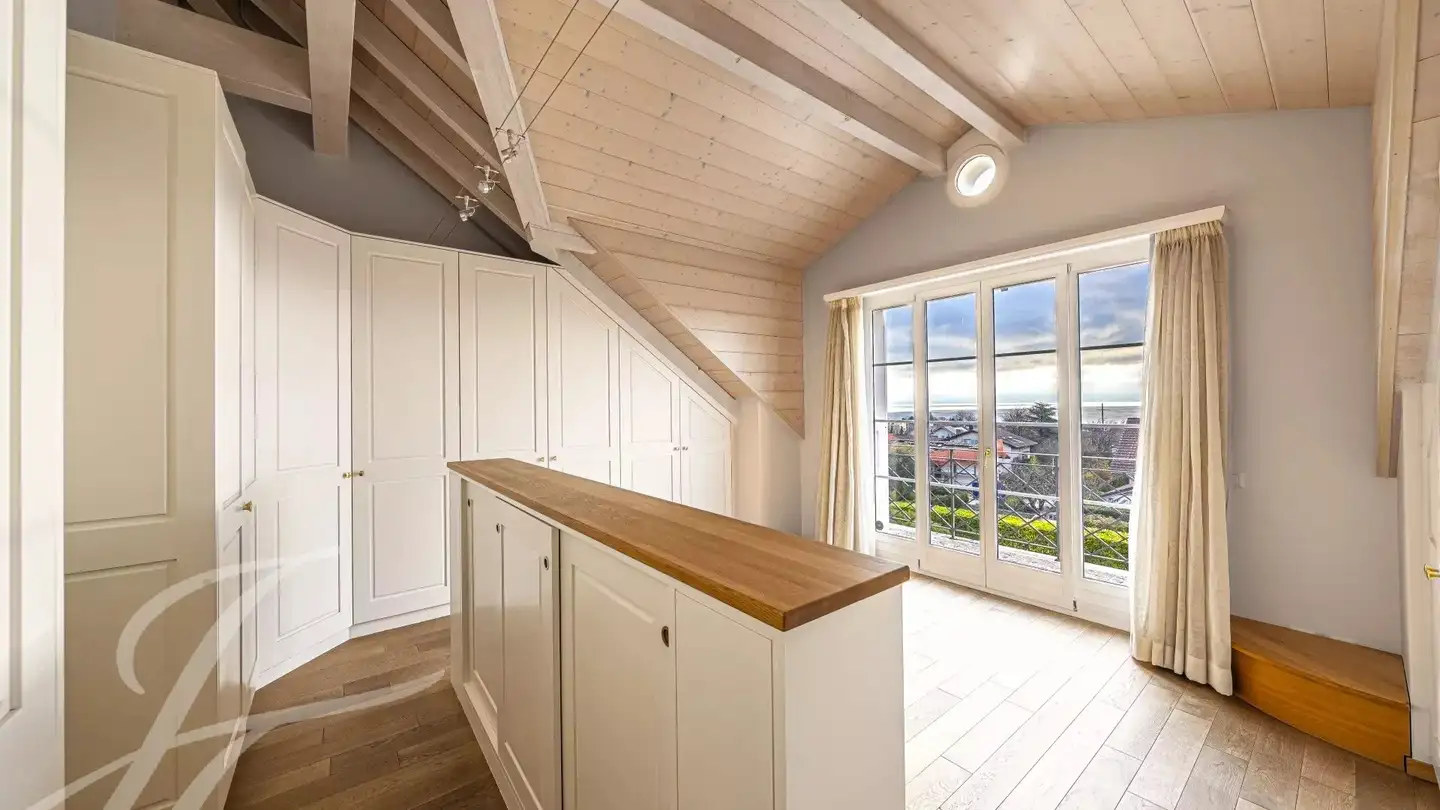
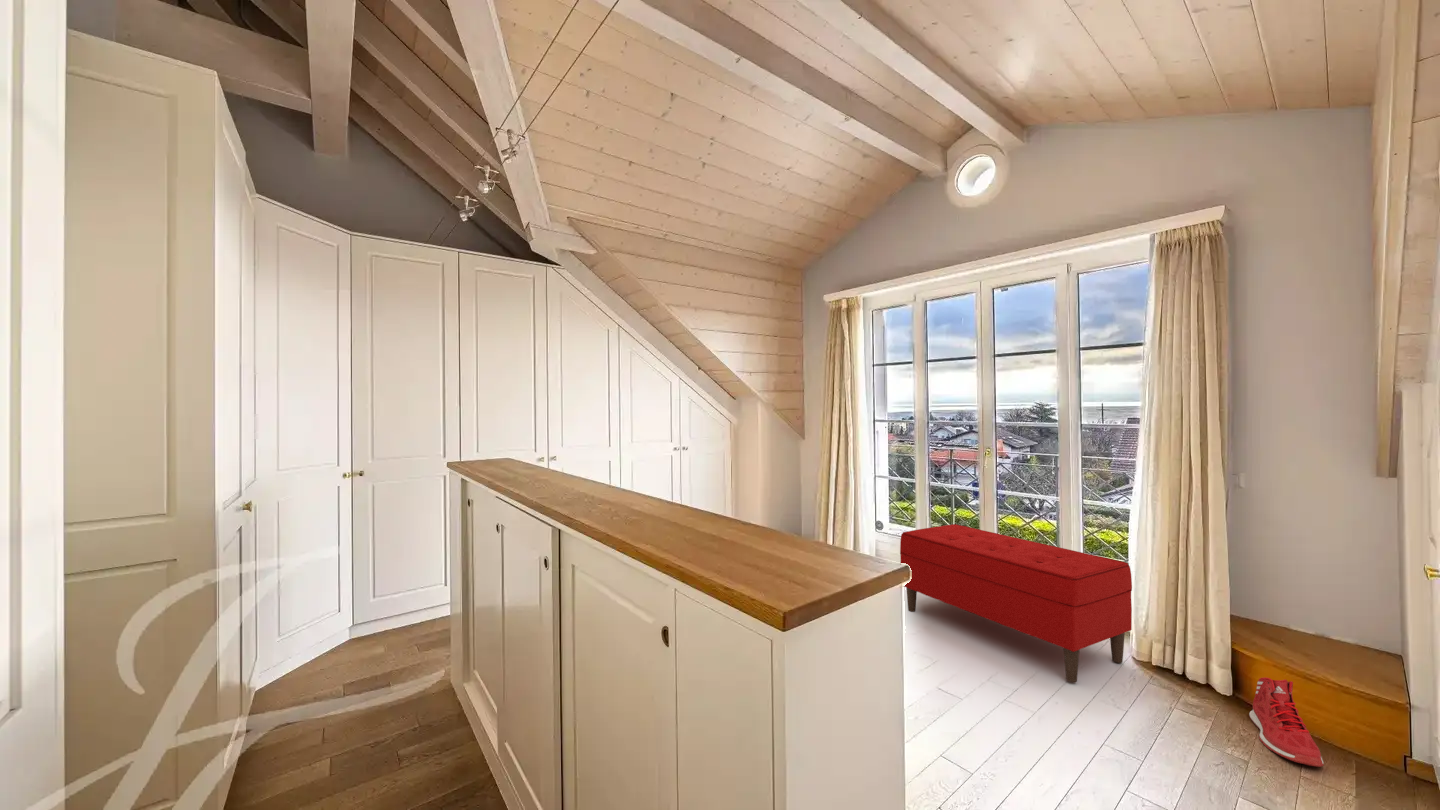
+ sneaker [1248,677,1325,768]
+ bench [899,523,1133,683]
